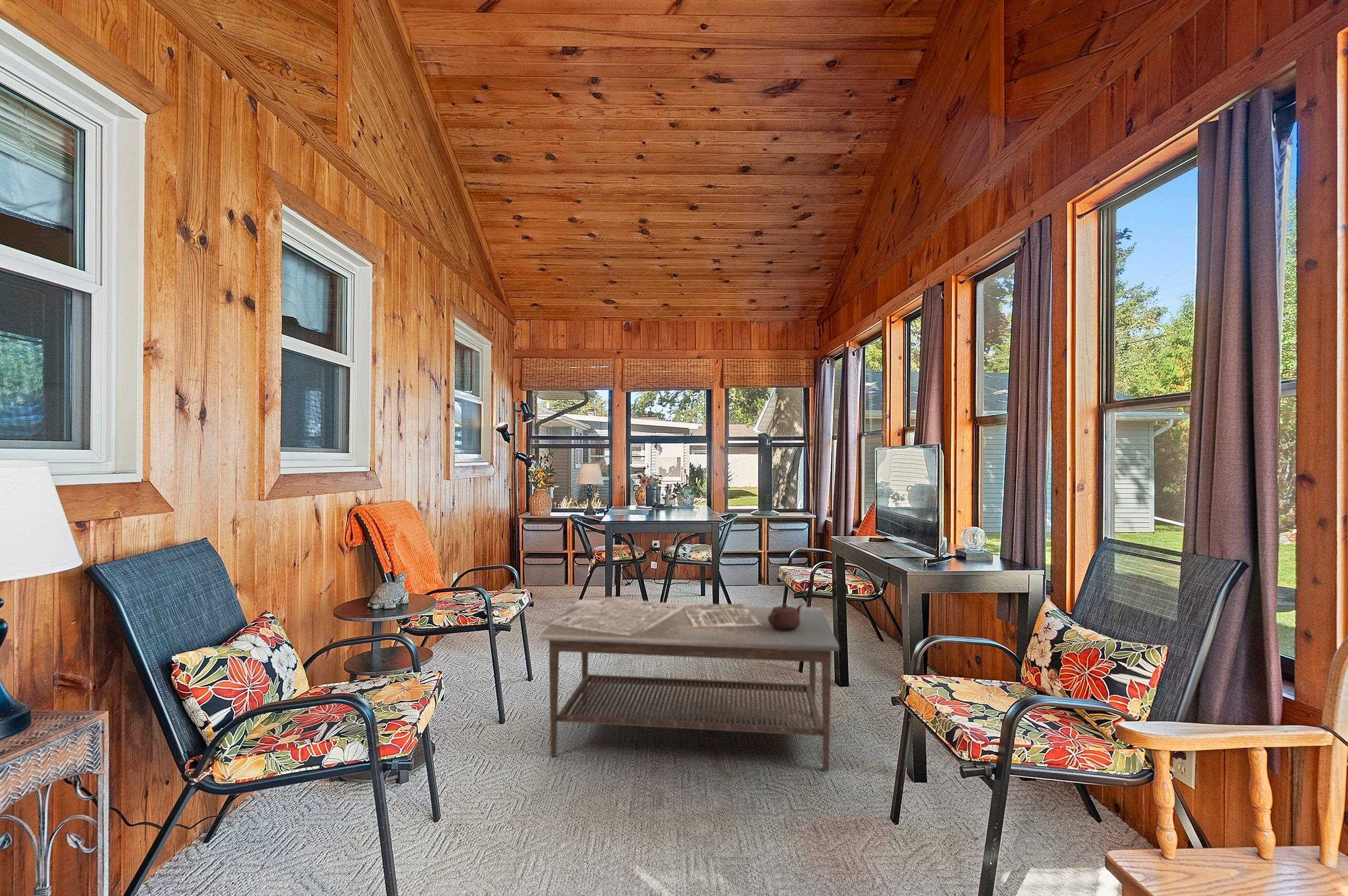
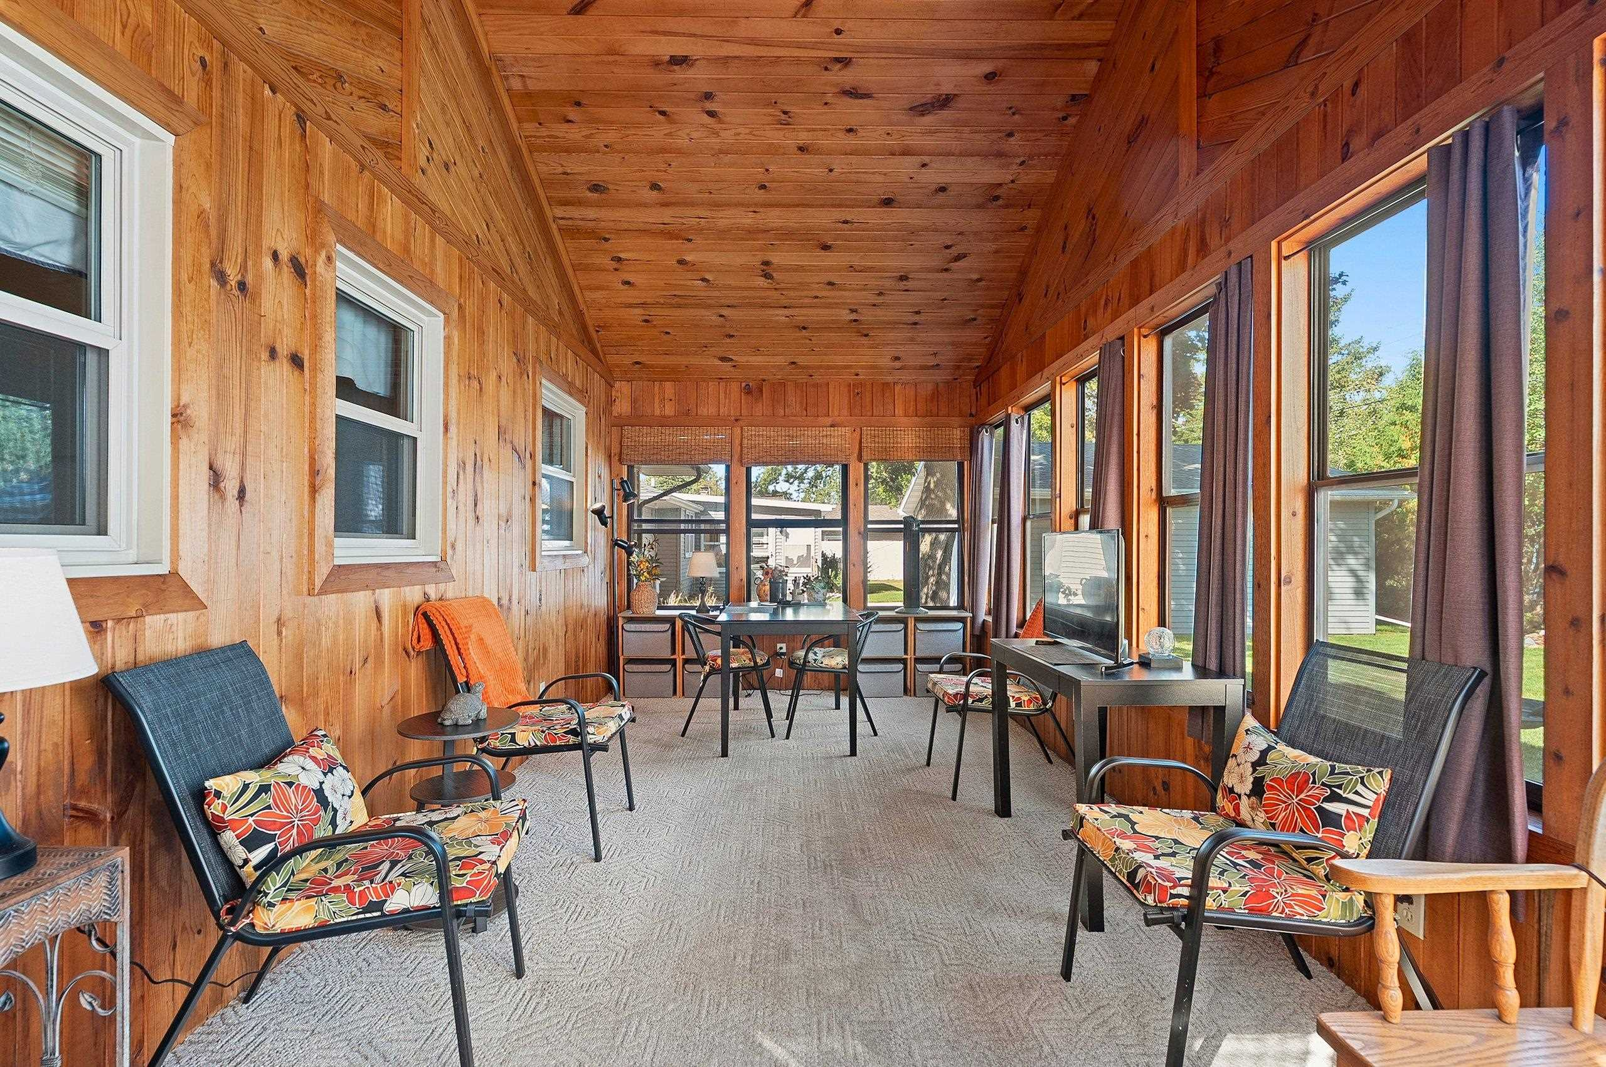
- coffee table [540,596,840,772]
